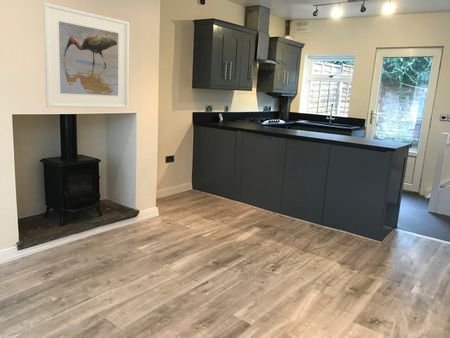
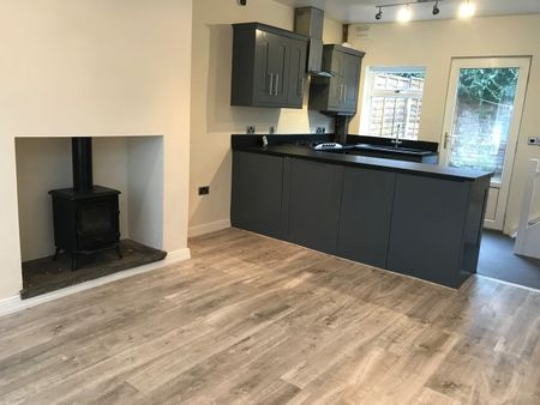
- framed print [42,1,130,109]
